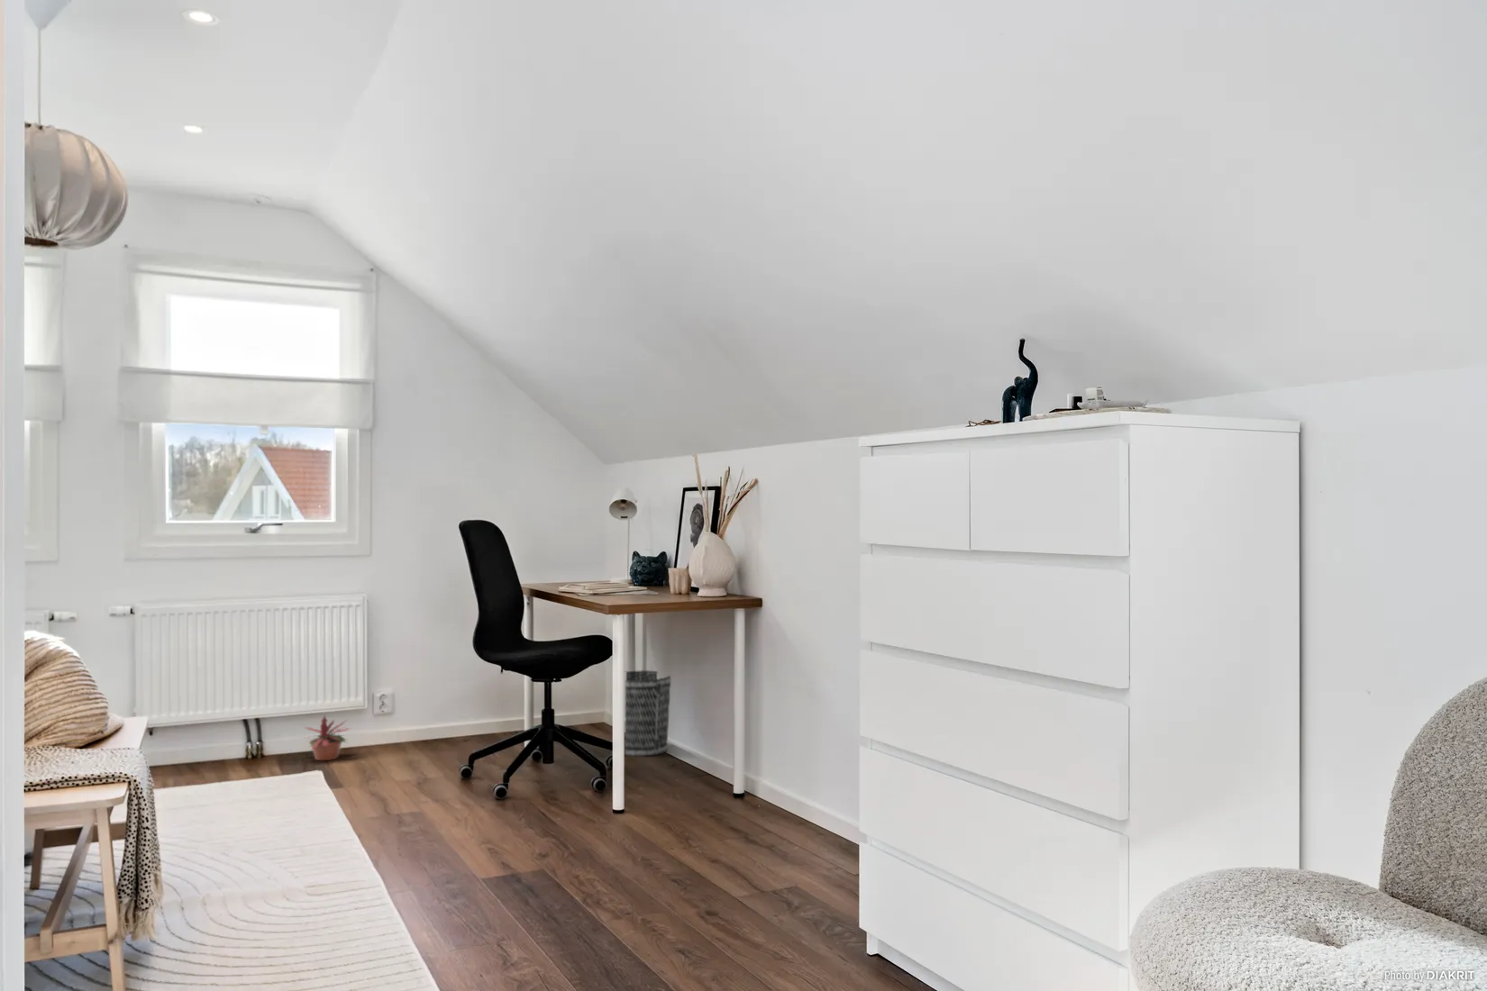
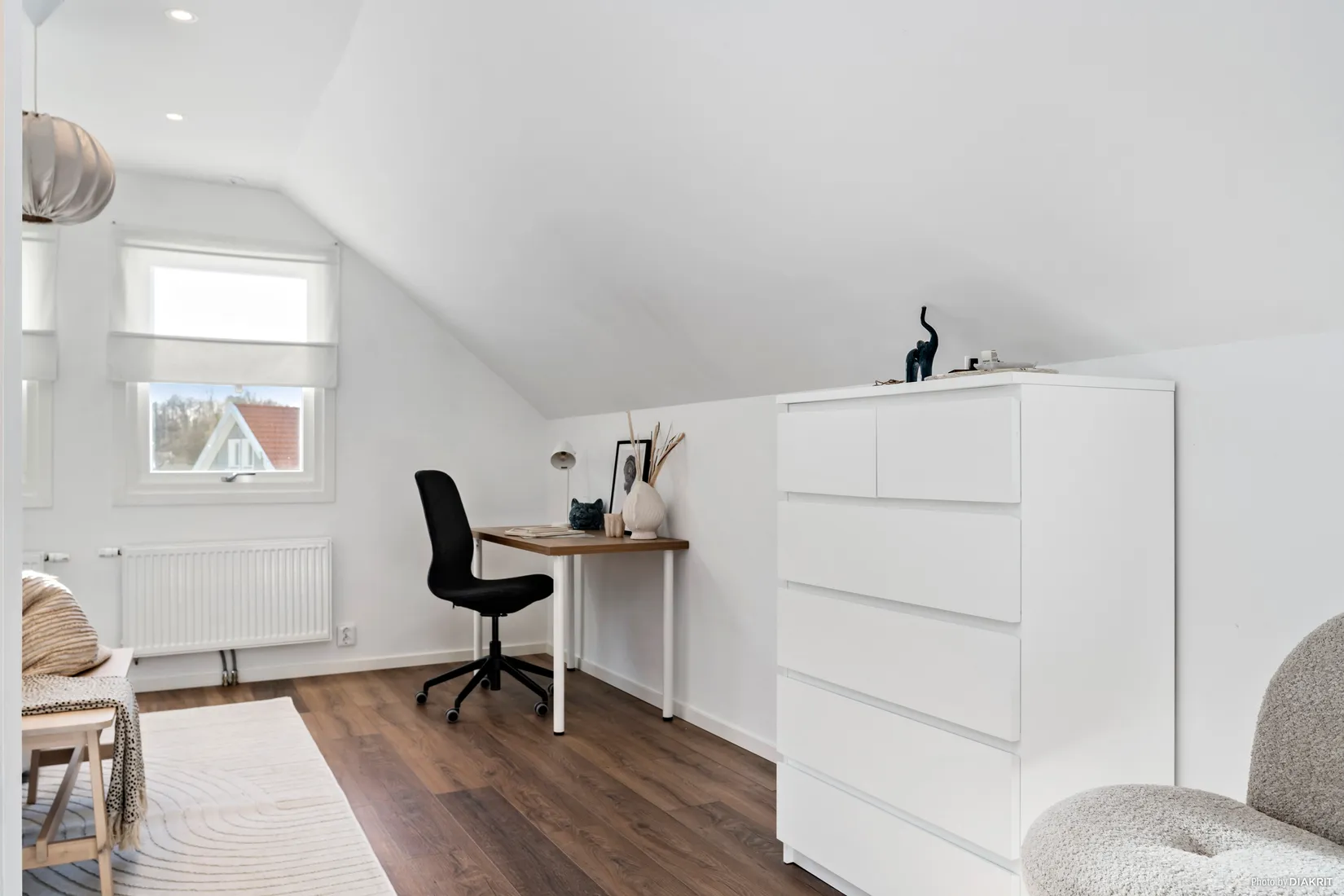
- wastebasket [624,669,672,758]
- potted plant [304,714,352,761]
